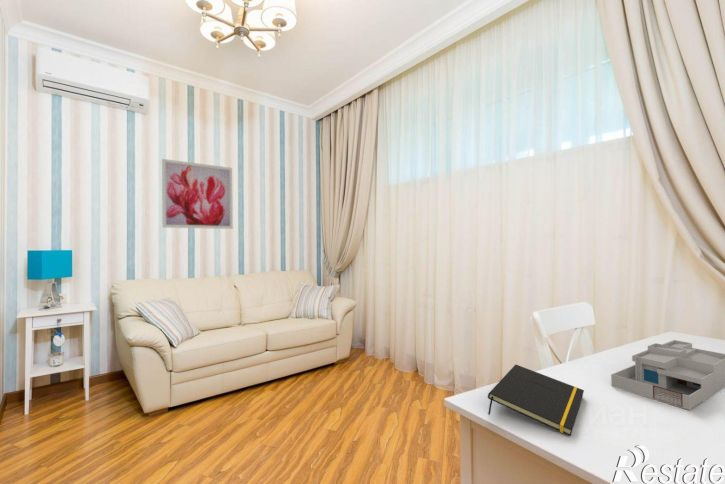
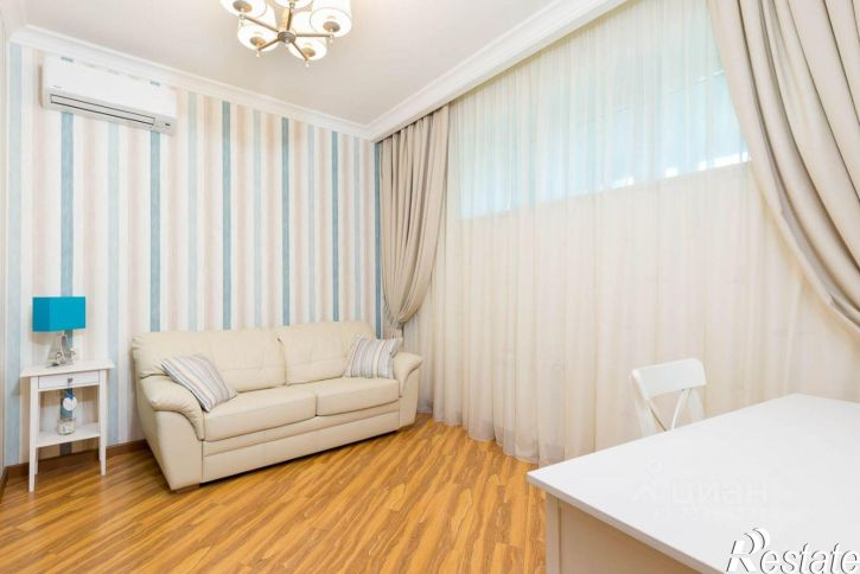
- wall art [161,158,234,230]
- desk organizer [610,339,725,411]
- notepad [487,364,585,437]
